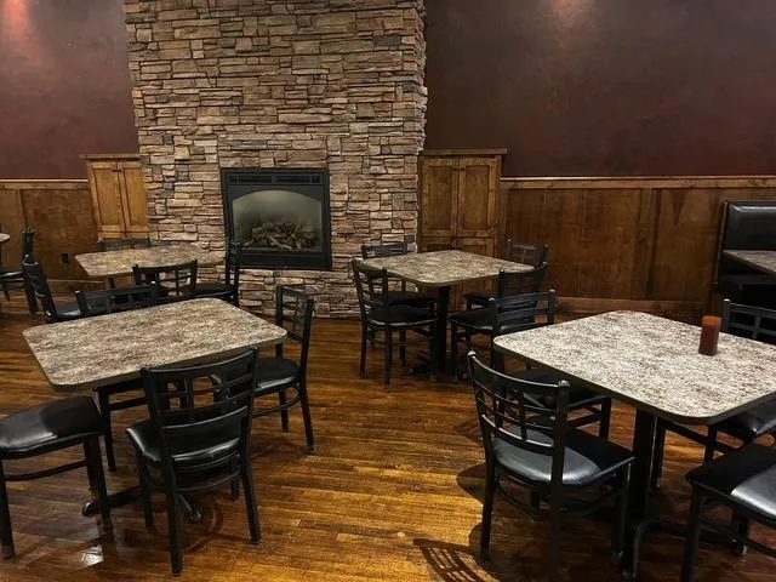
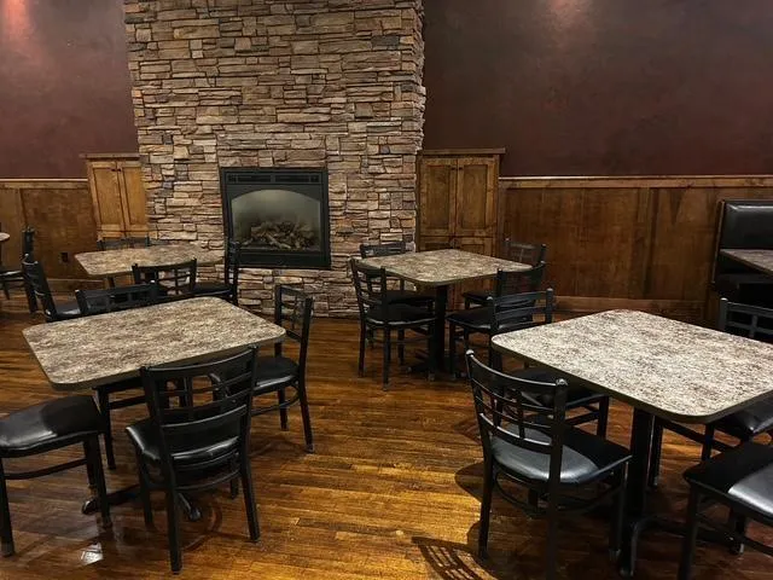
- candle [697,314,723,356]
